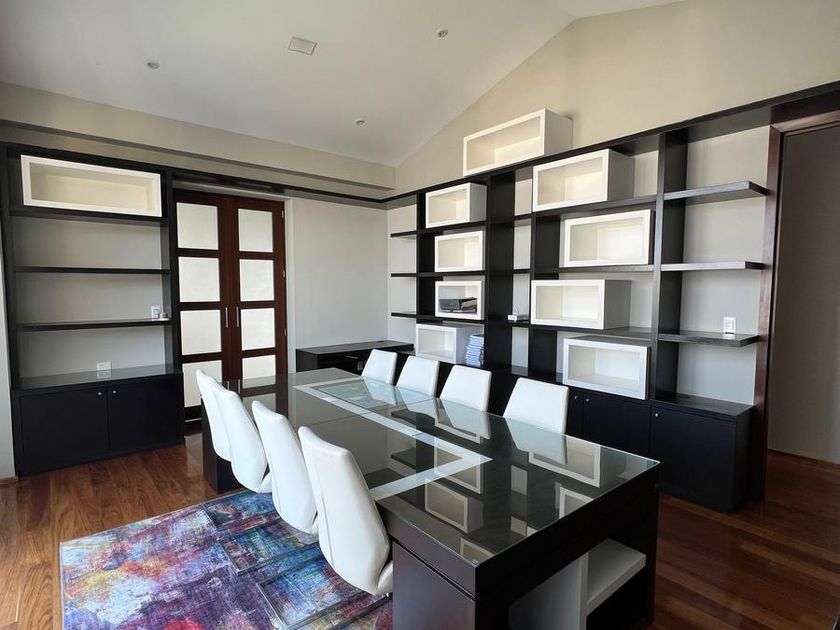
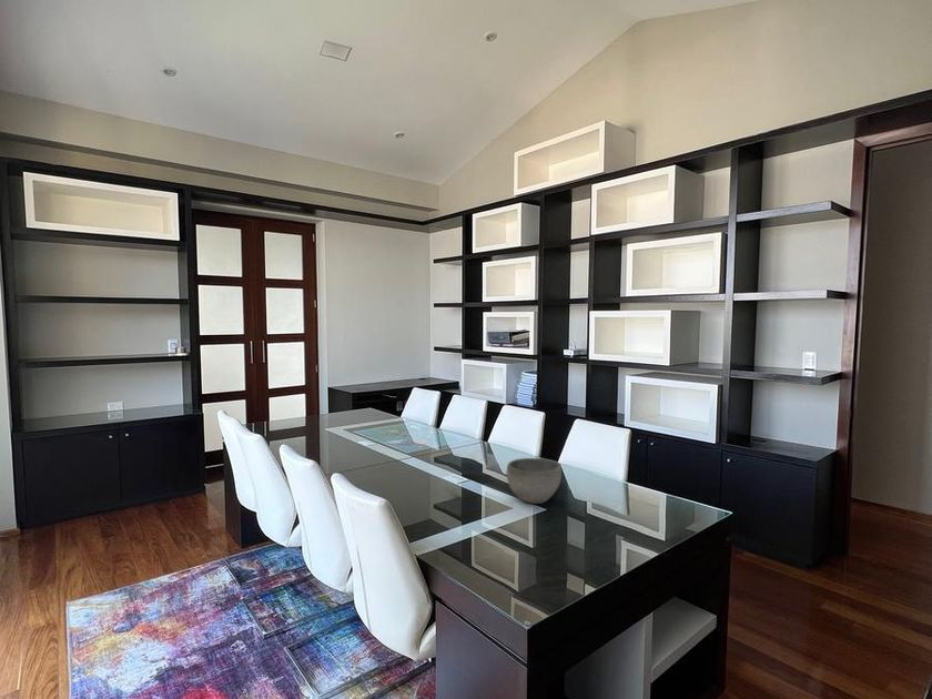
+ bowl [506,457,563,505]
